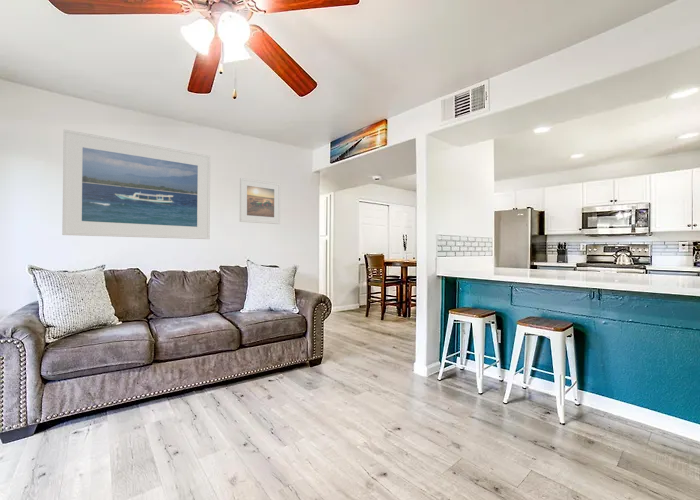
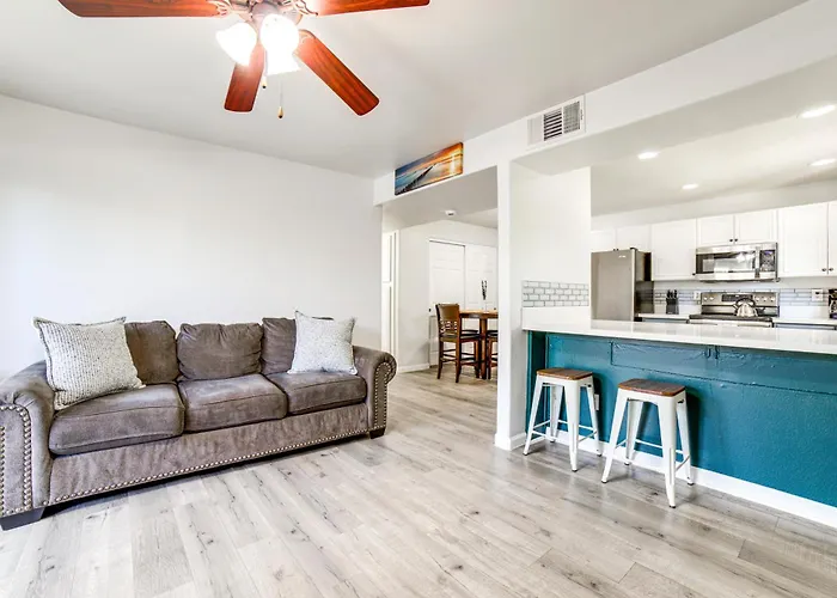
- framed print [61,128,211,240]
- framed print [239,177,281,225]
